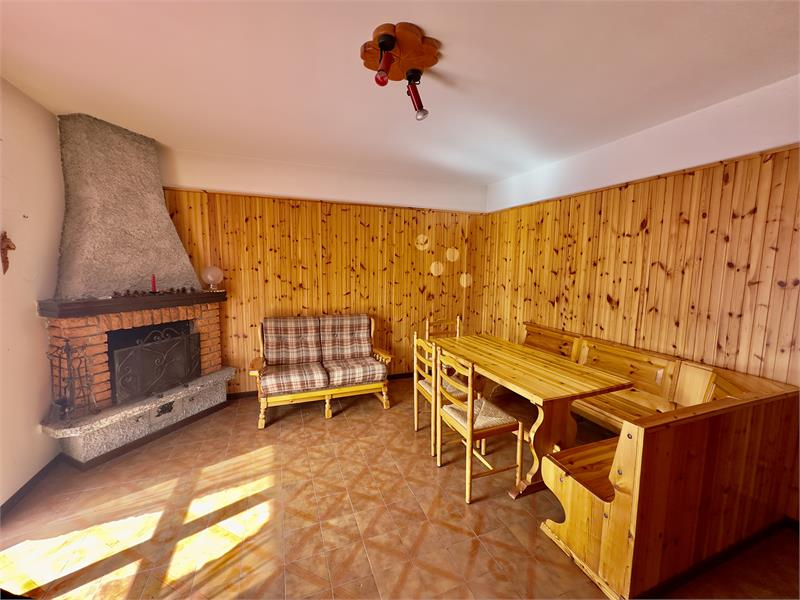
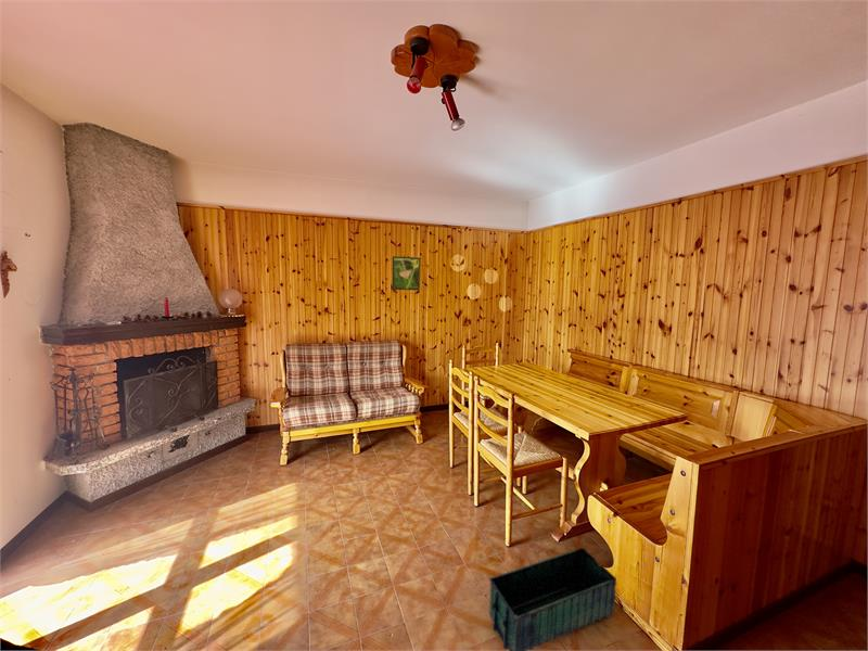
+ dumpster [488,547,617,651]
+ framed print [391,255,421,292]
